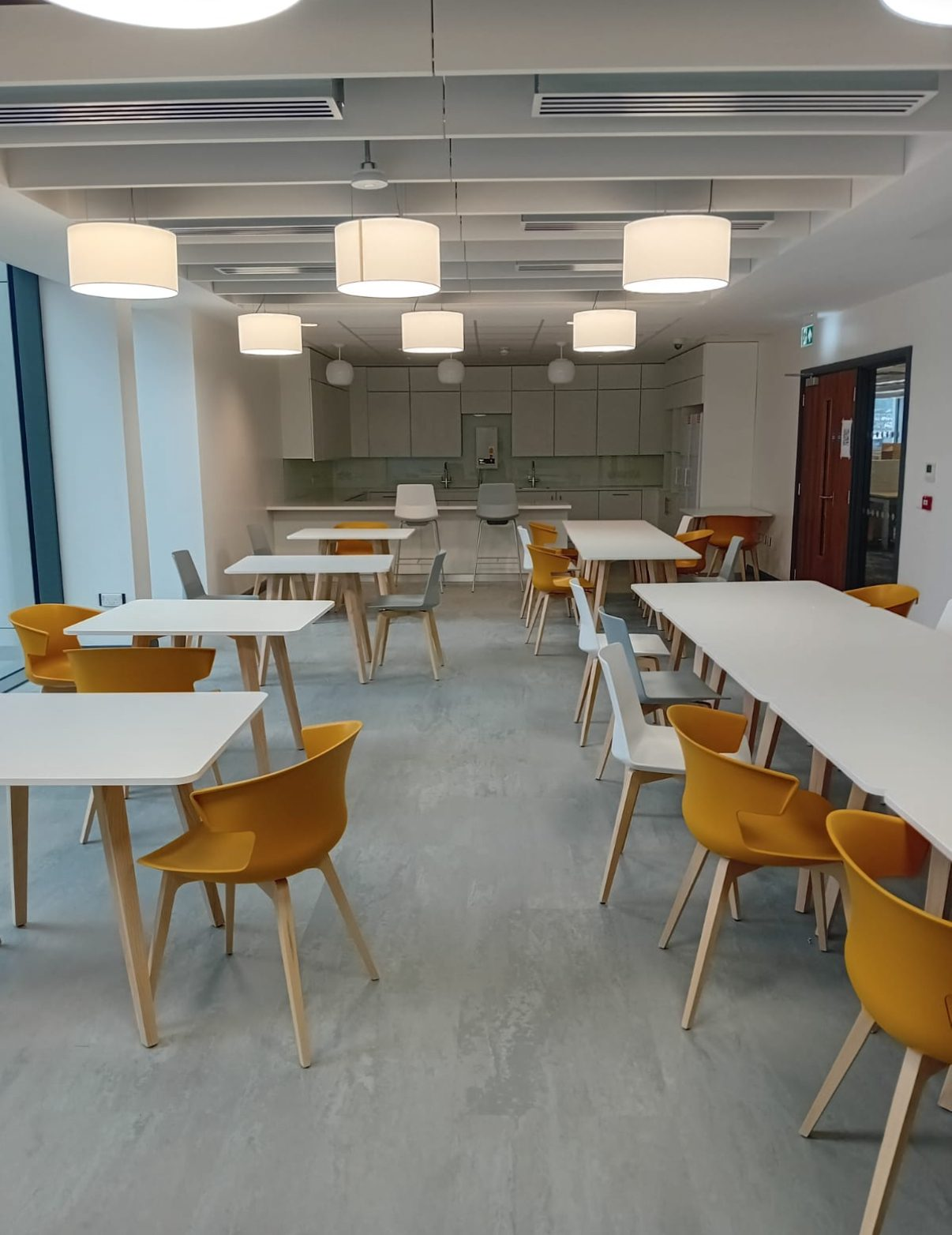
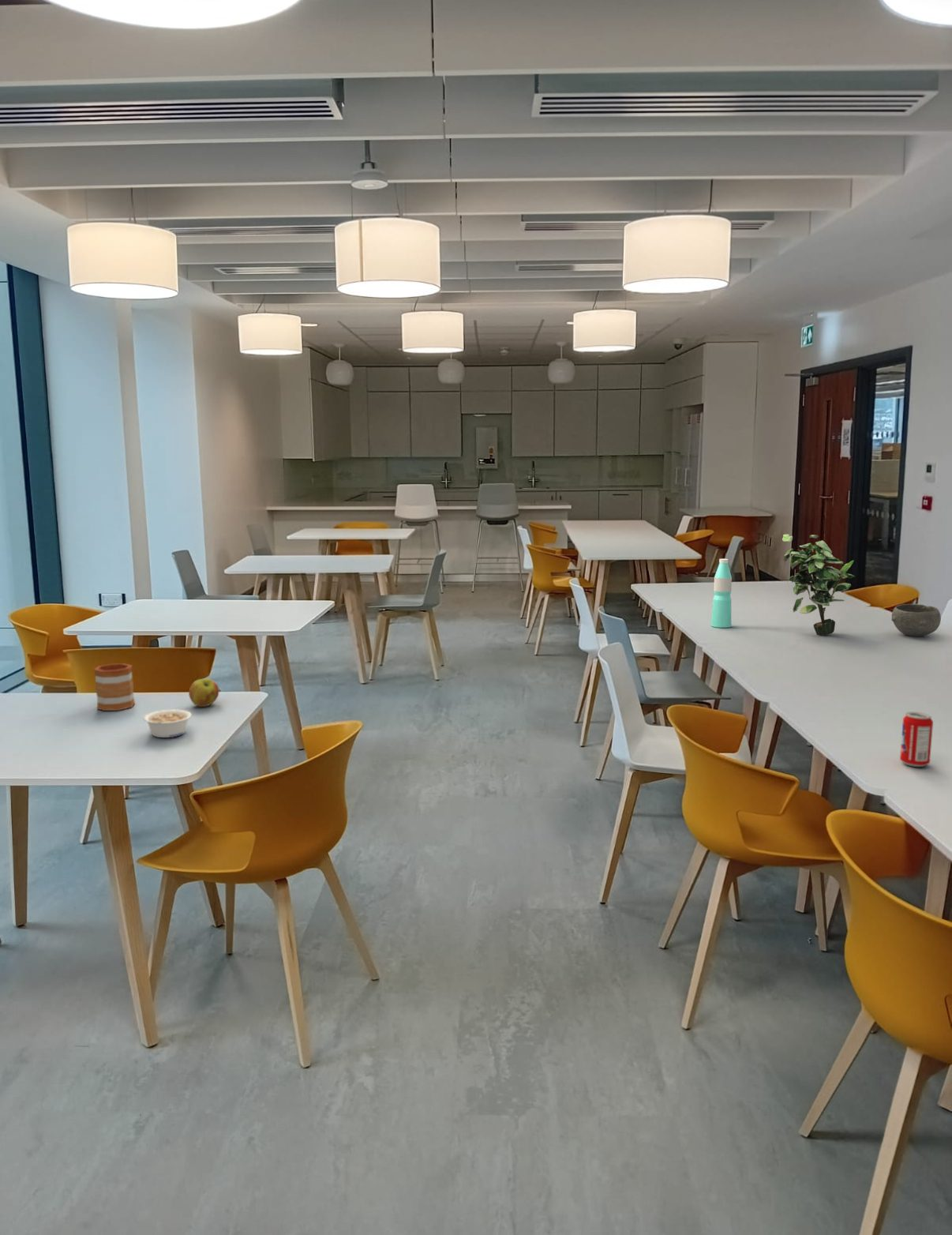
+ water bottle [710,558,733,629]
+ mug [93,663,136,711]
+ bowl [890,603,942,637]
+ apple [188,678,219,708]
+ potted plant [782,534,856,636]
+ beverage can [899,711,934,768]
+ legume [143,708,193,738]
